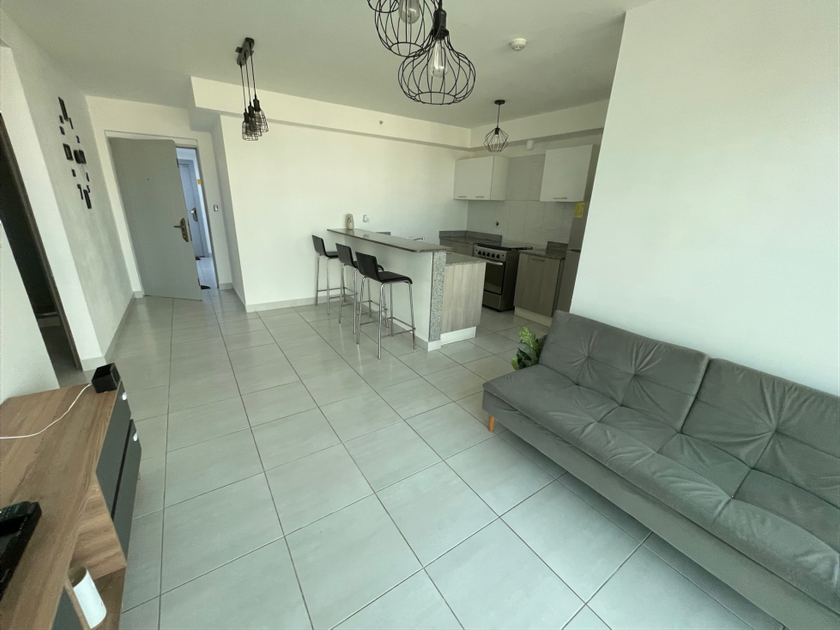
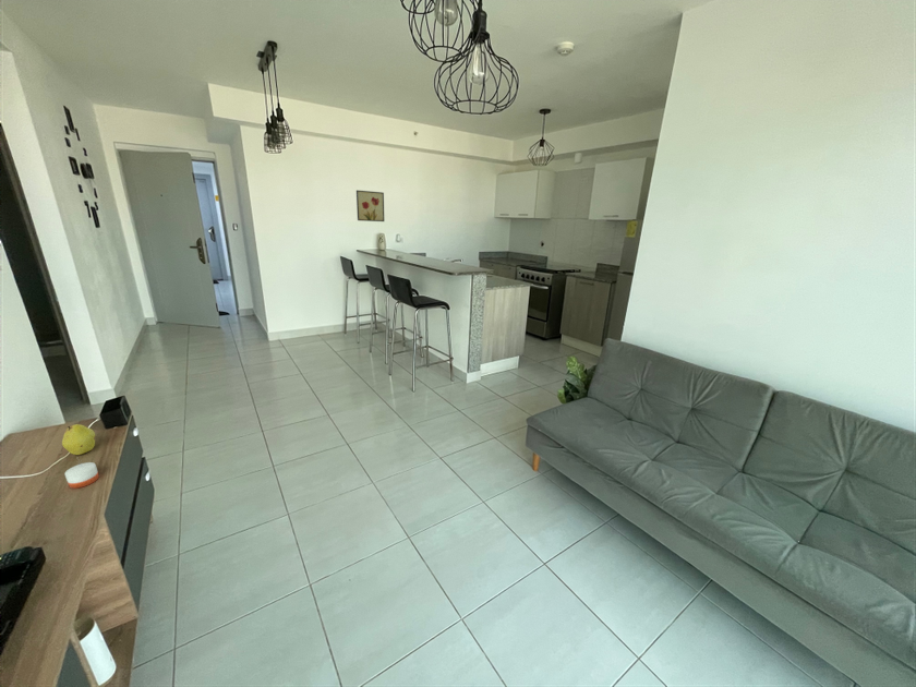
+ wall art [355,189,385,222]
+ fruit [61,423,96,456]
+ candle [64,461,100,490]
